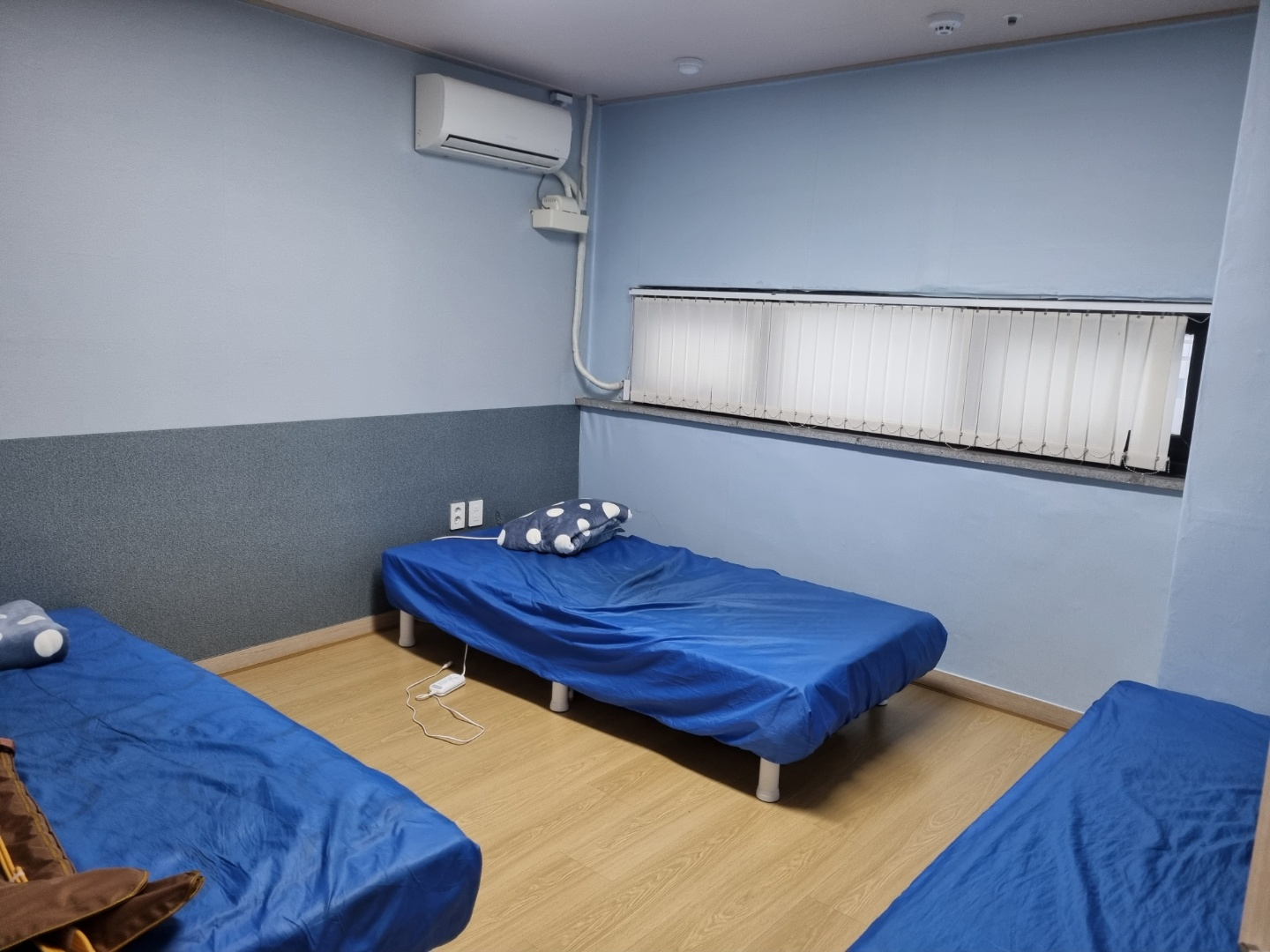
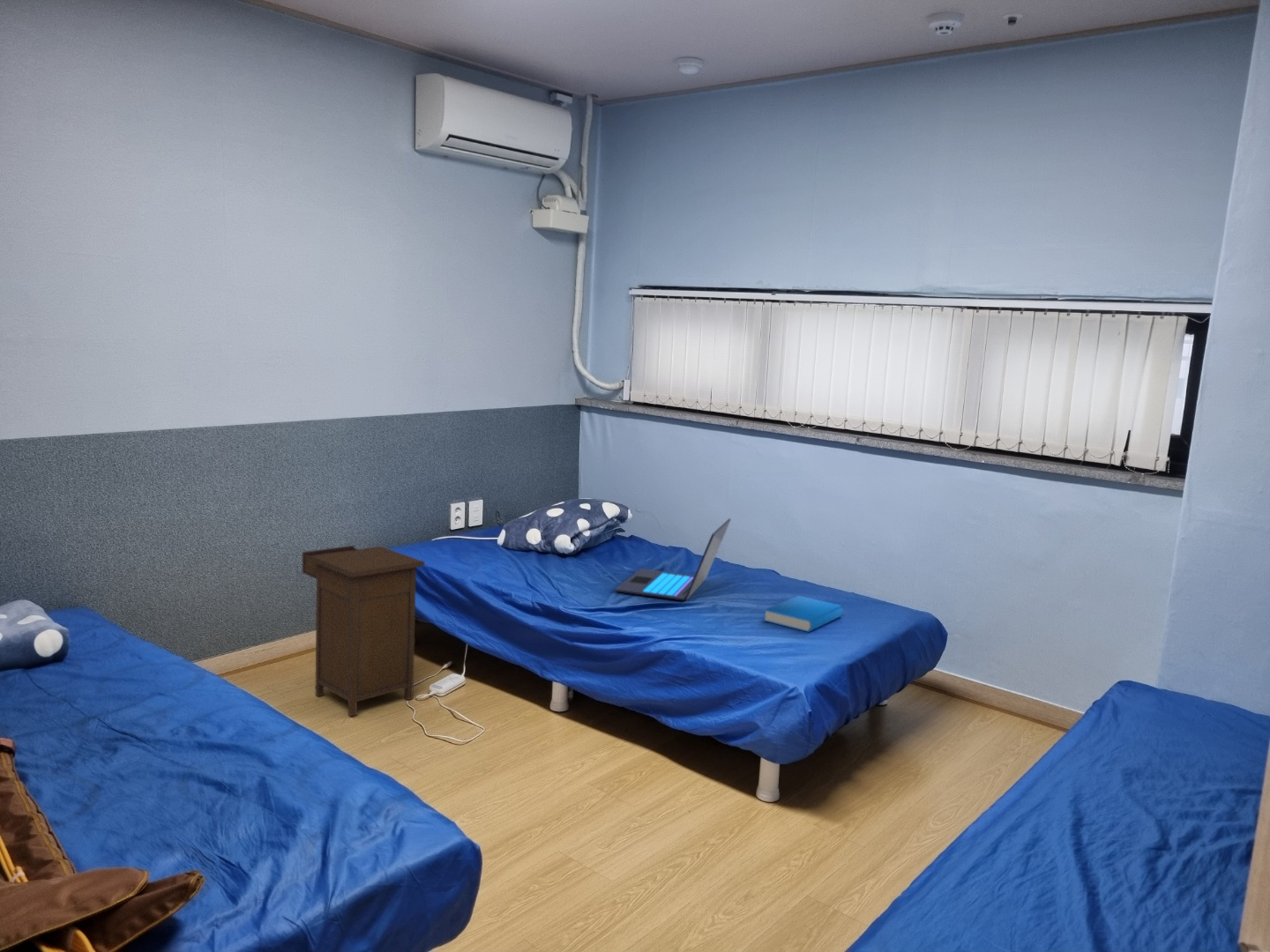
+ book [763,595,843,633]
+ laptop [614,517,732,602]
+ nightstand [302,545,426,717]
